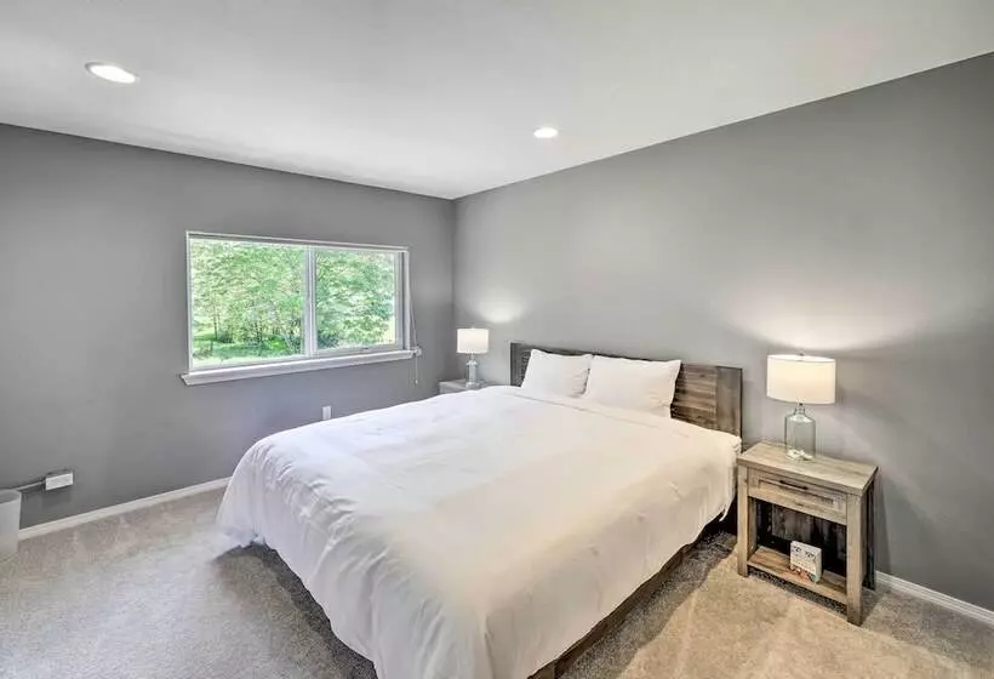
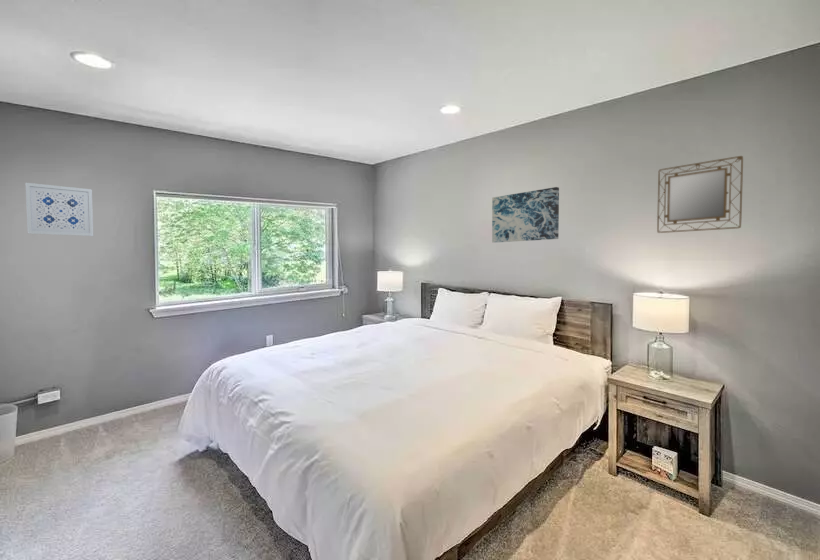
+ wall art [24,182,94,237]
+ home mirror [656,155,744,234]
+ wall art [491,186,560,244]
